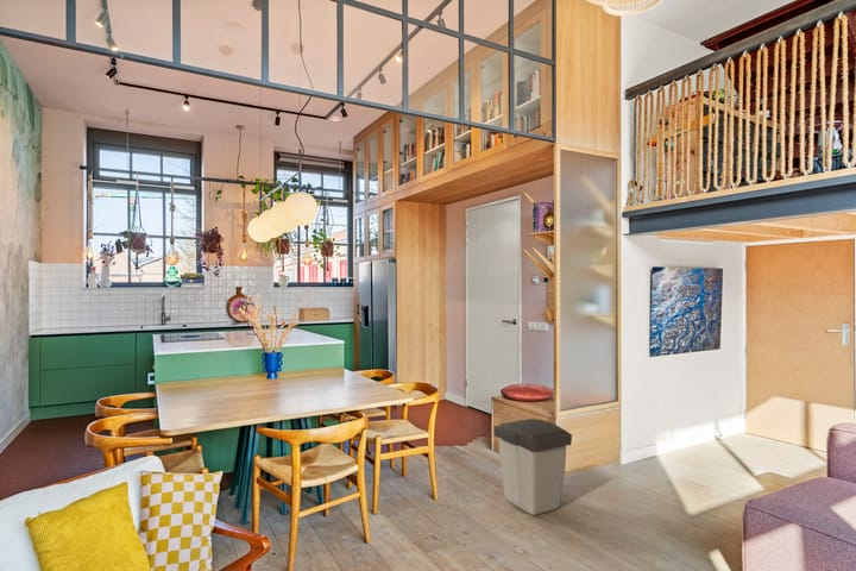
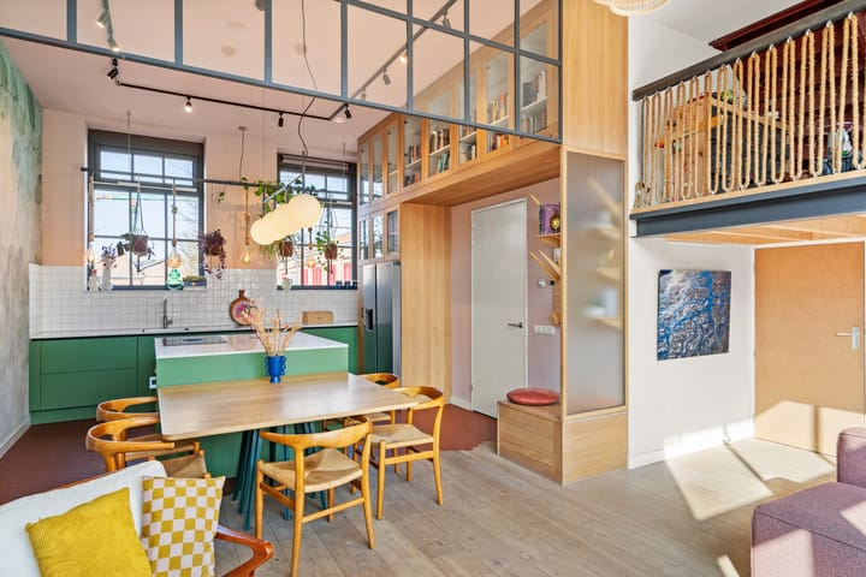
- trash can [492,418,573,516]
